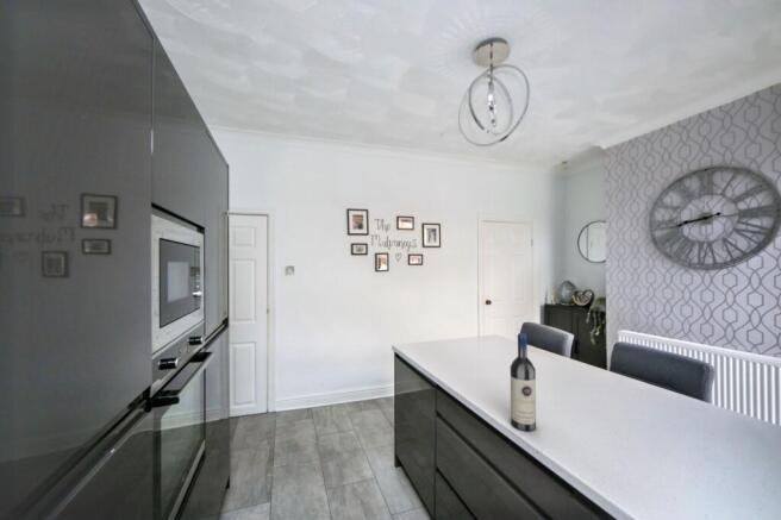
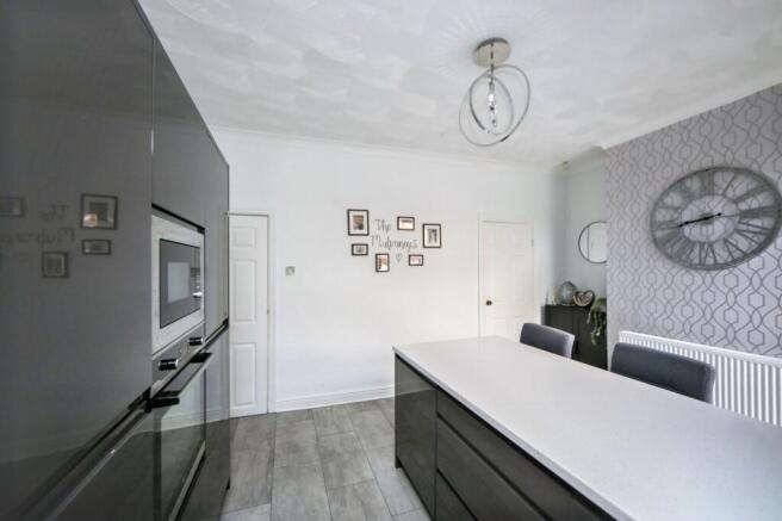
- wine bottle [510,332,537,432]
